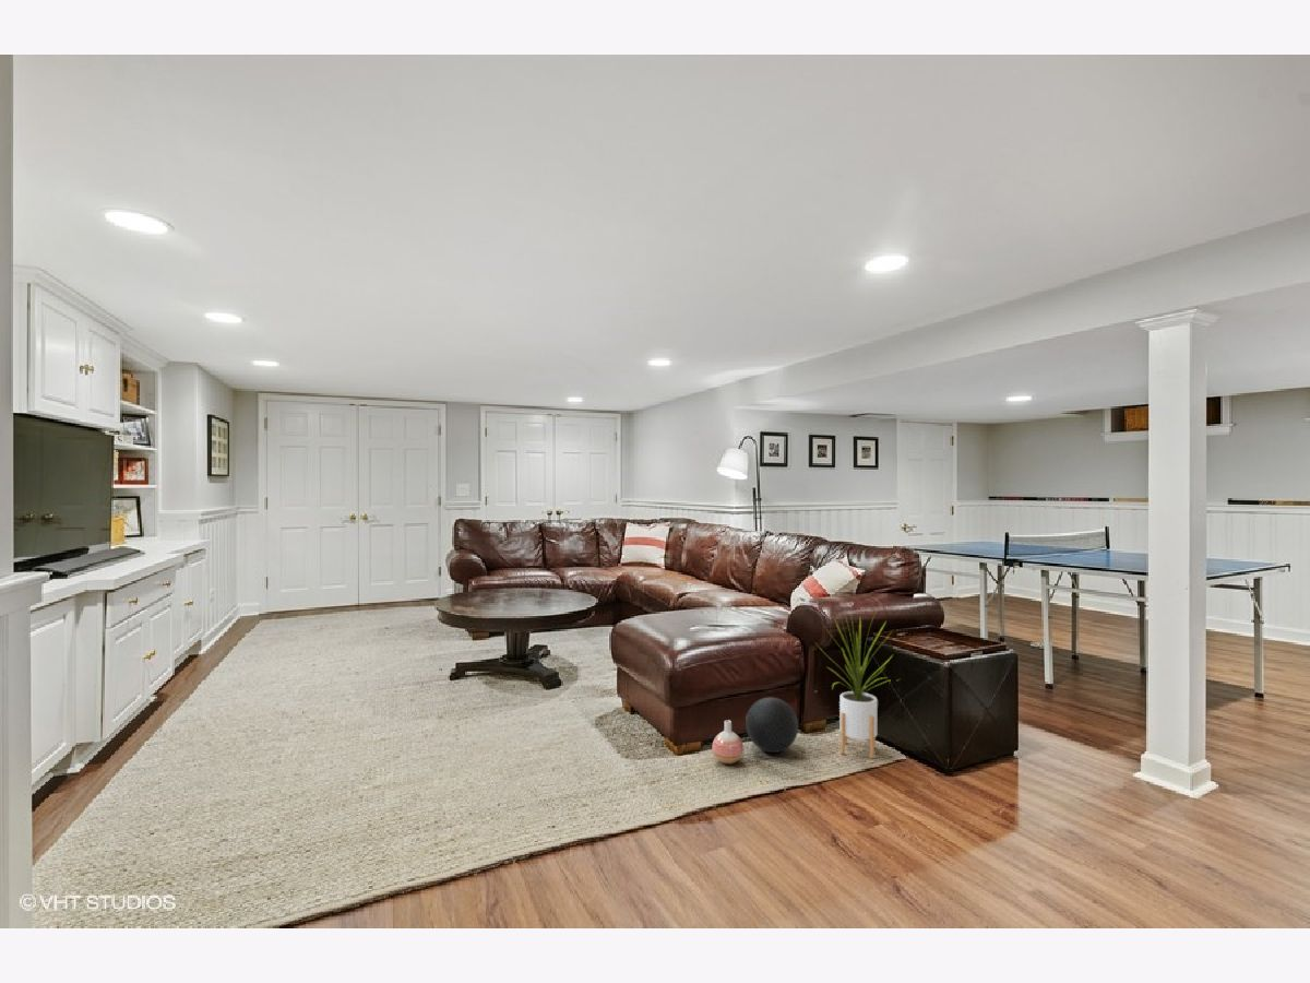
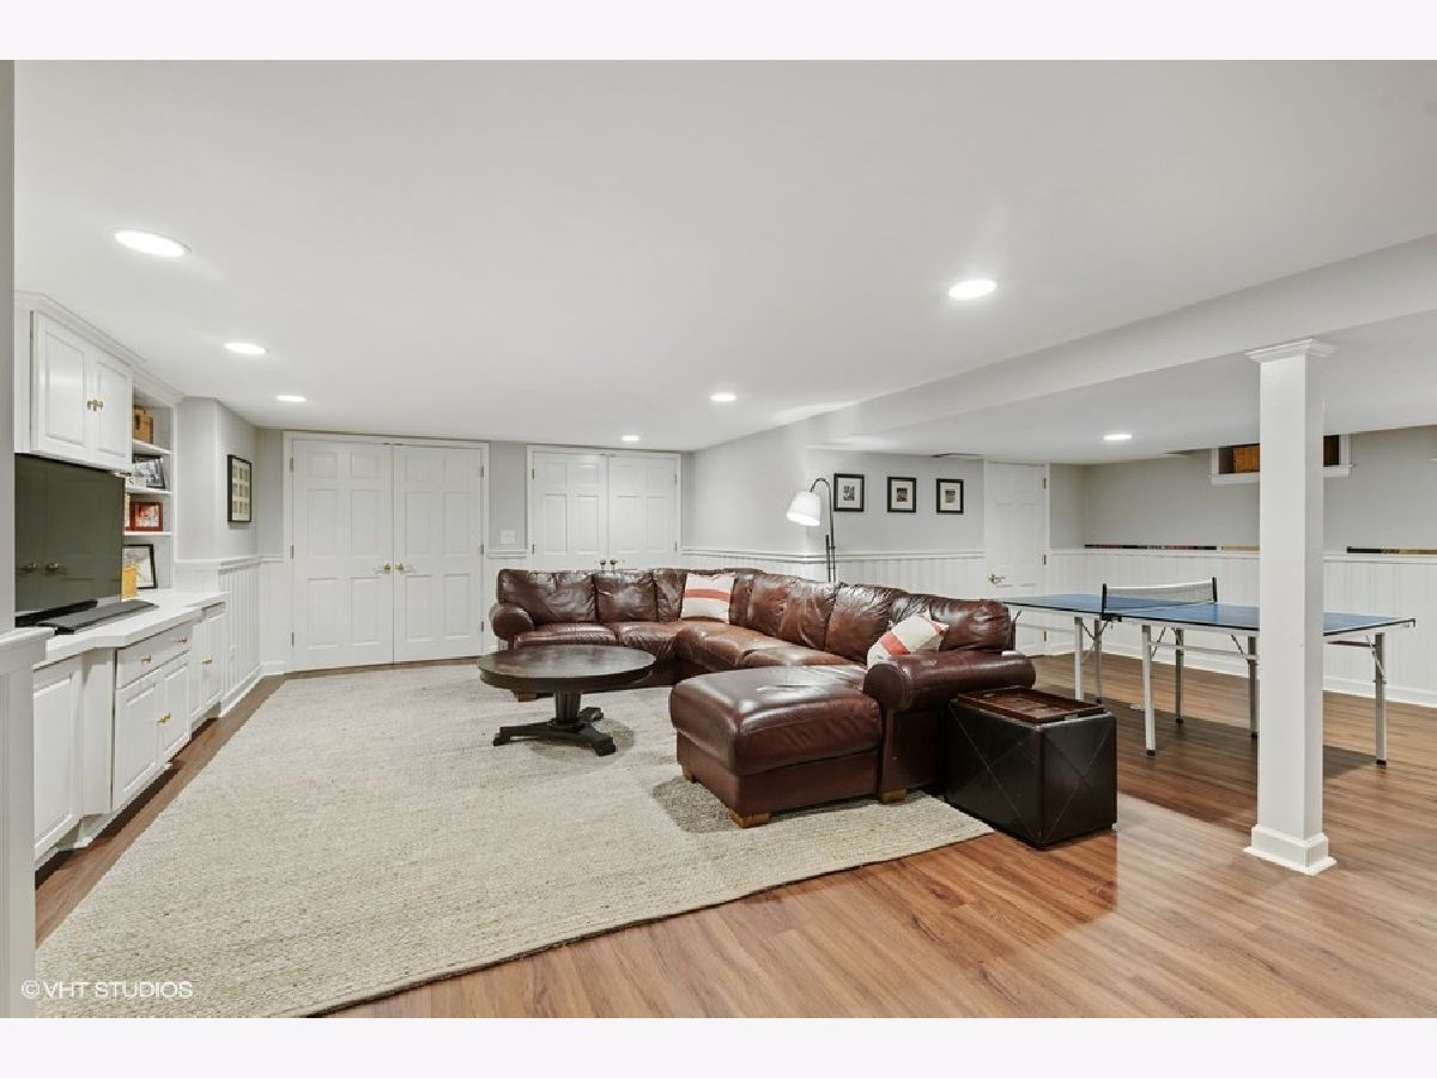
- ball [745,696,799,754]
- vase [711,720,745,766]
- house plant [815,608,901,760]
